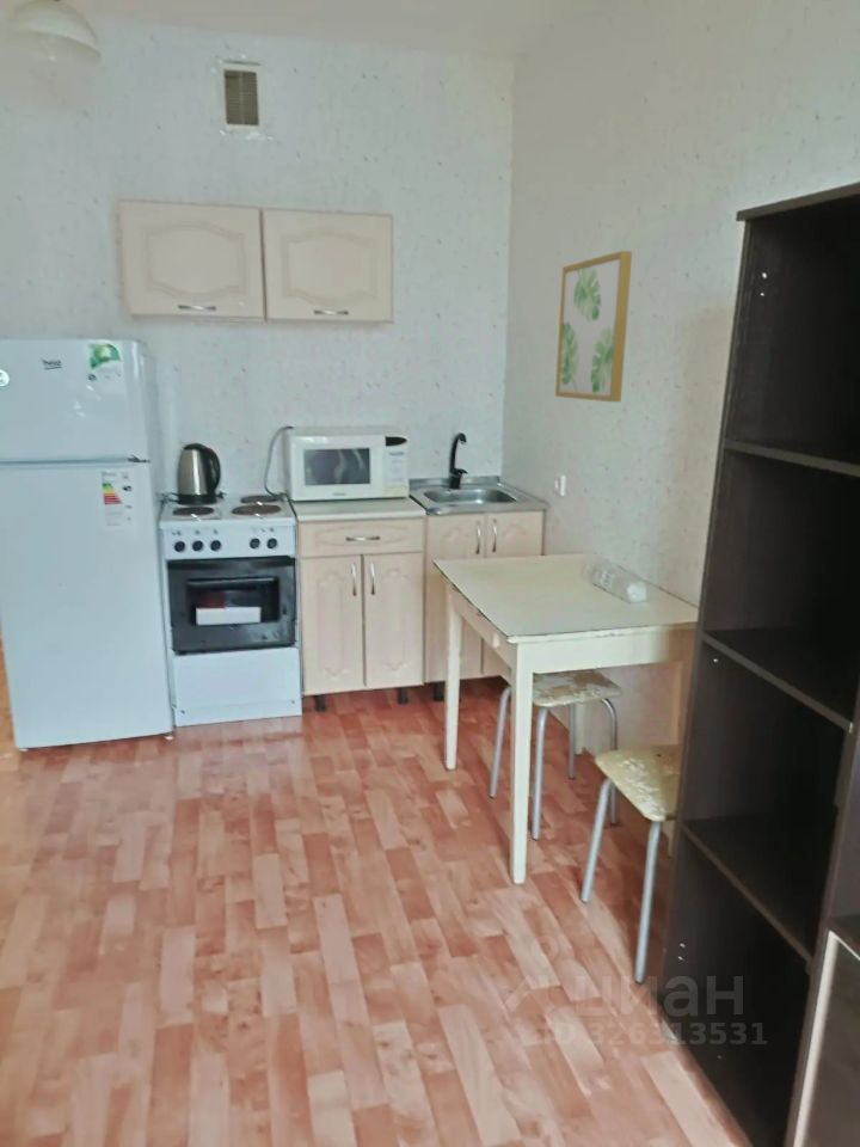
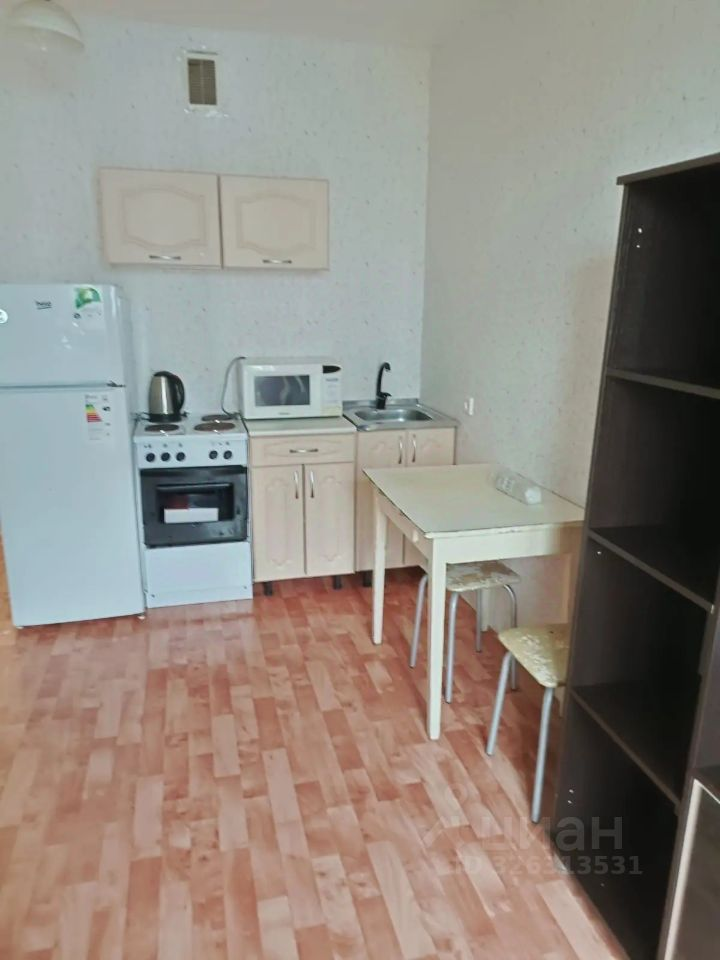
- wall art [554,250,633,403]
